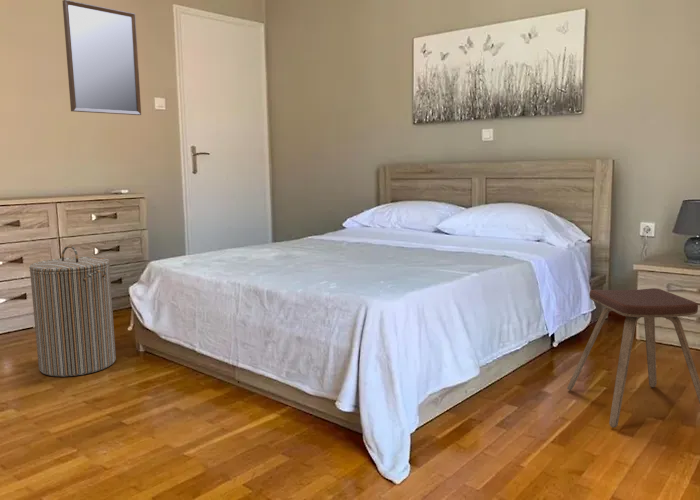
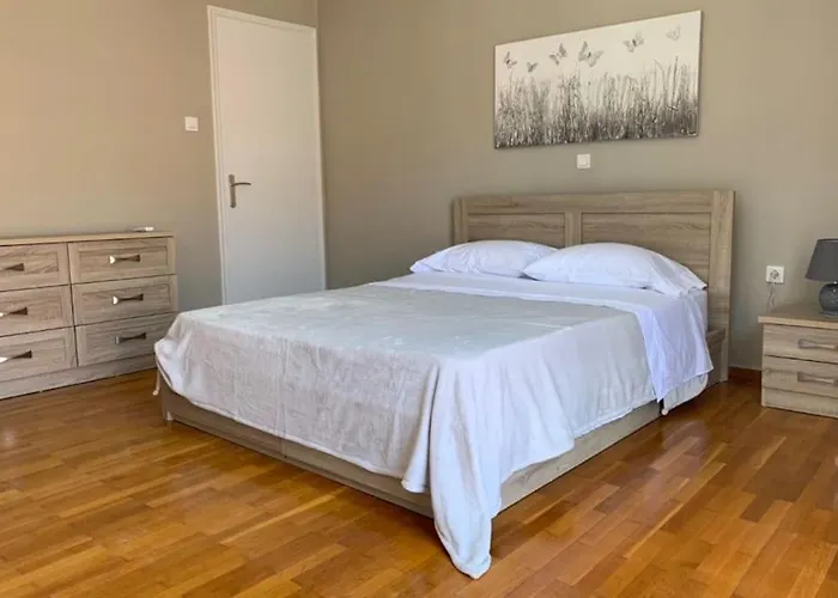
- music stool [566,287,700,428]
- laundry hamper [28,245,117,378]
- home mirror [61,0,142,116]
